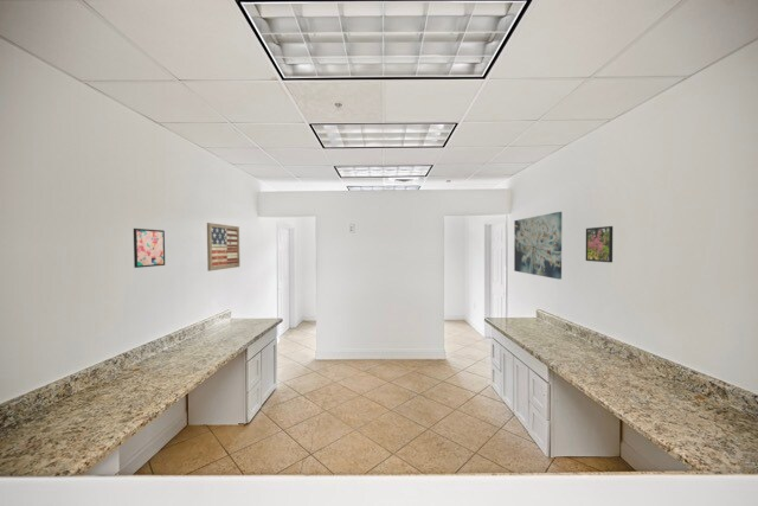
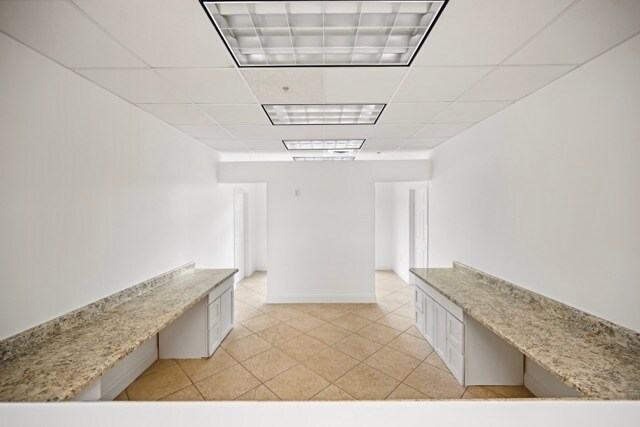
- wall art [133,228,166,269]
- wall art [513,211,563,281]
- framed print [585,225,614,263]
- wall art [206,222,240,273]
